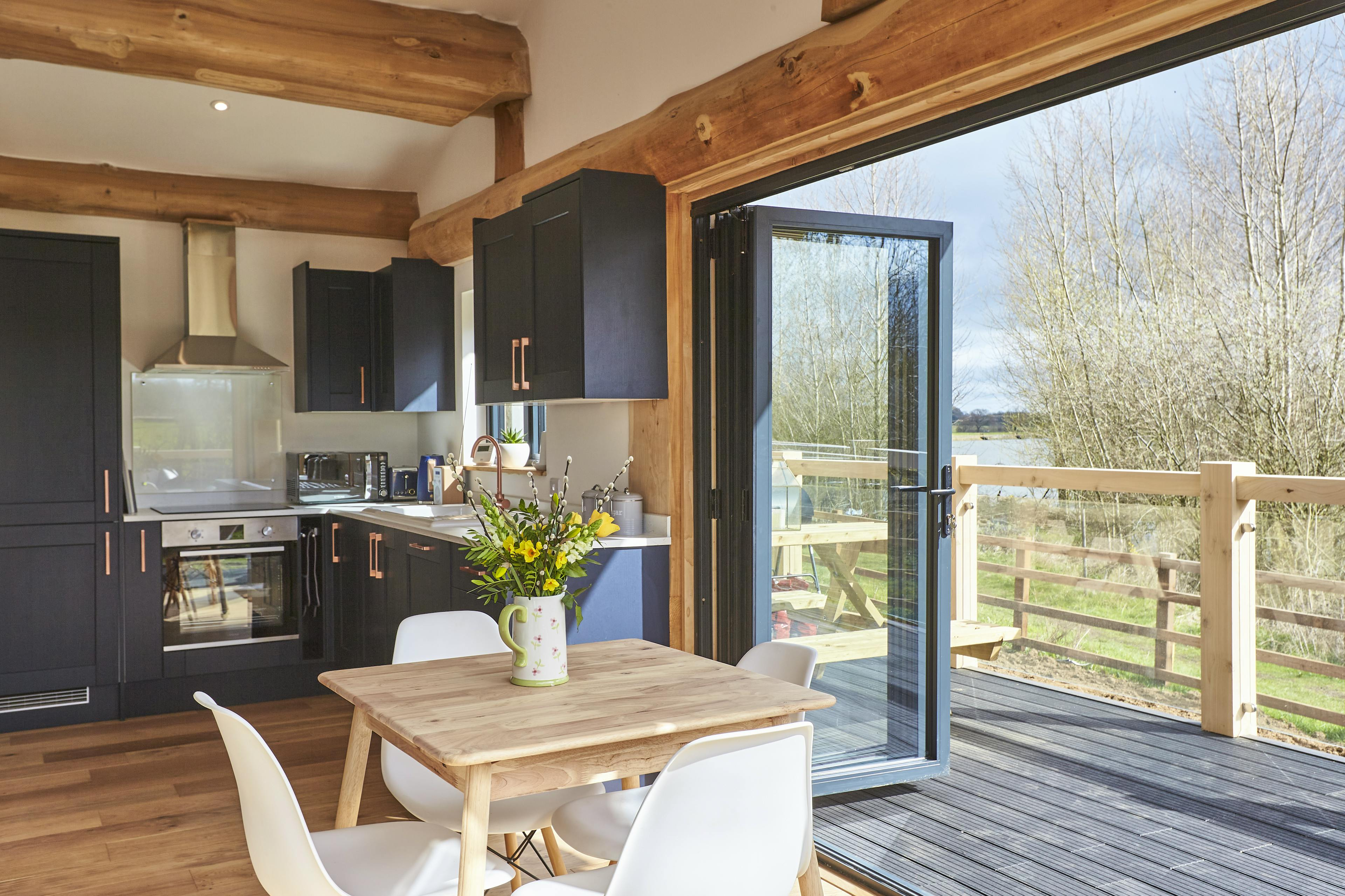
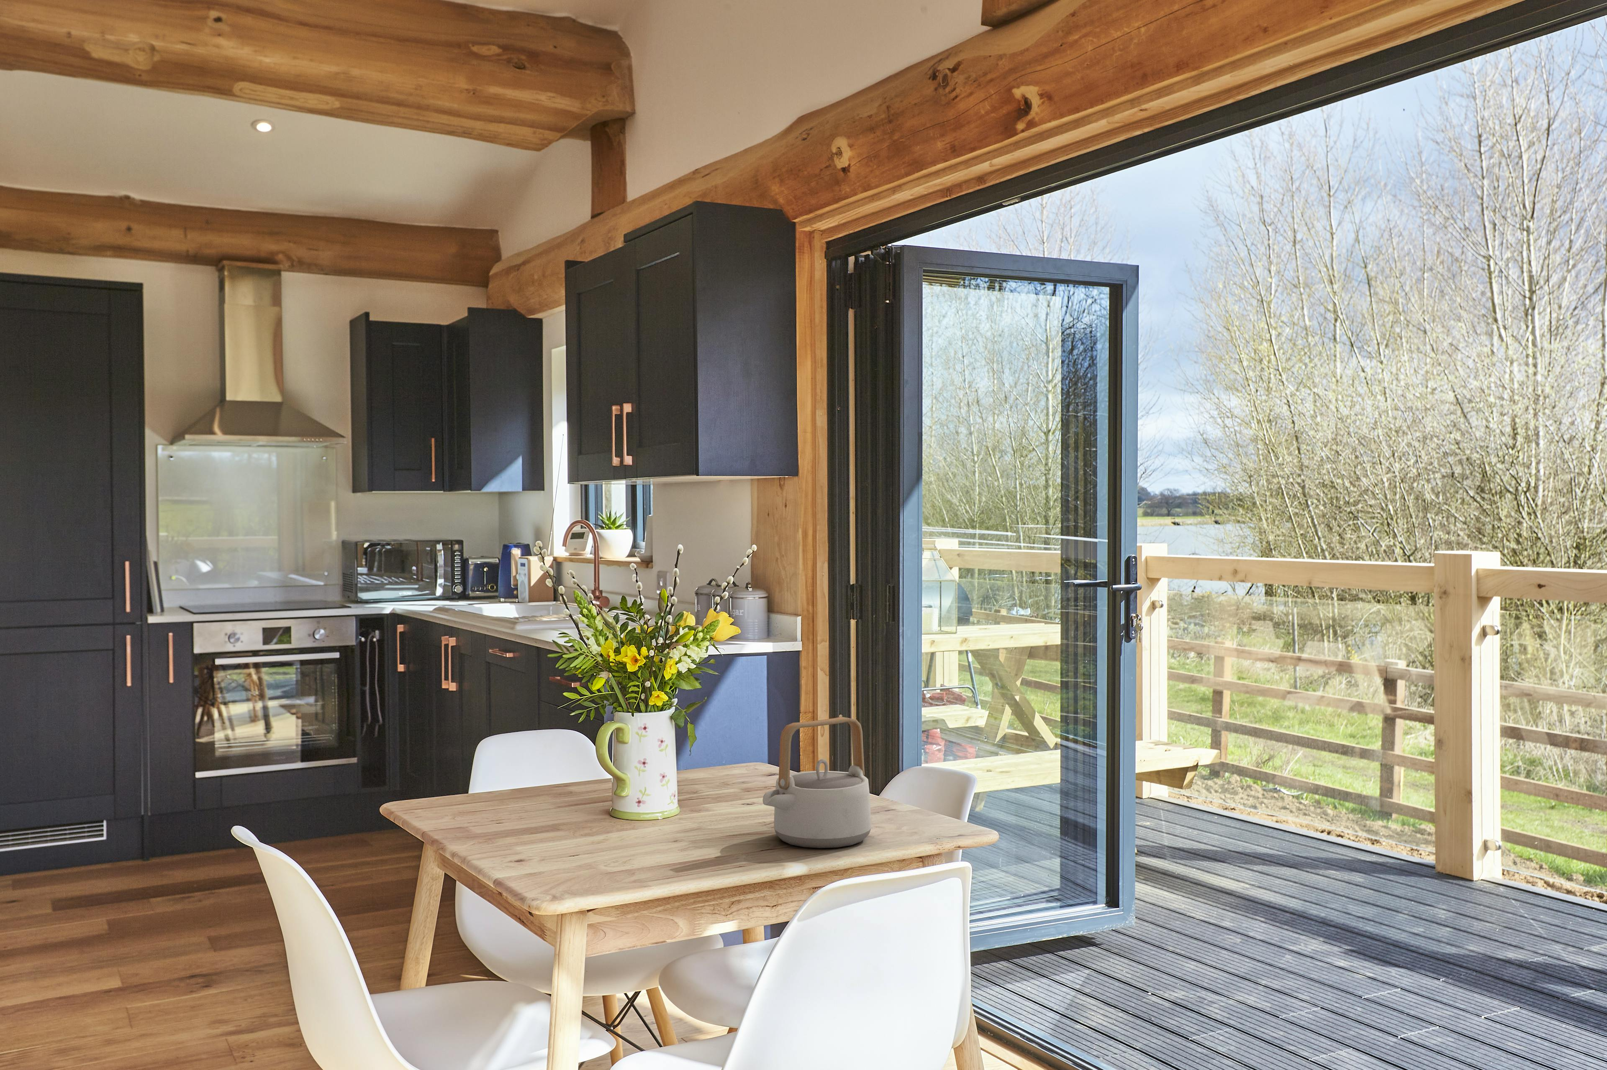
+ teapot [762,717,872,849]
